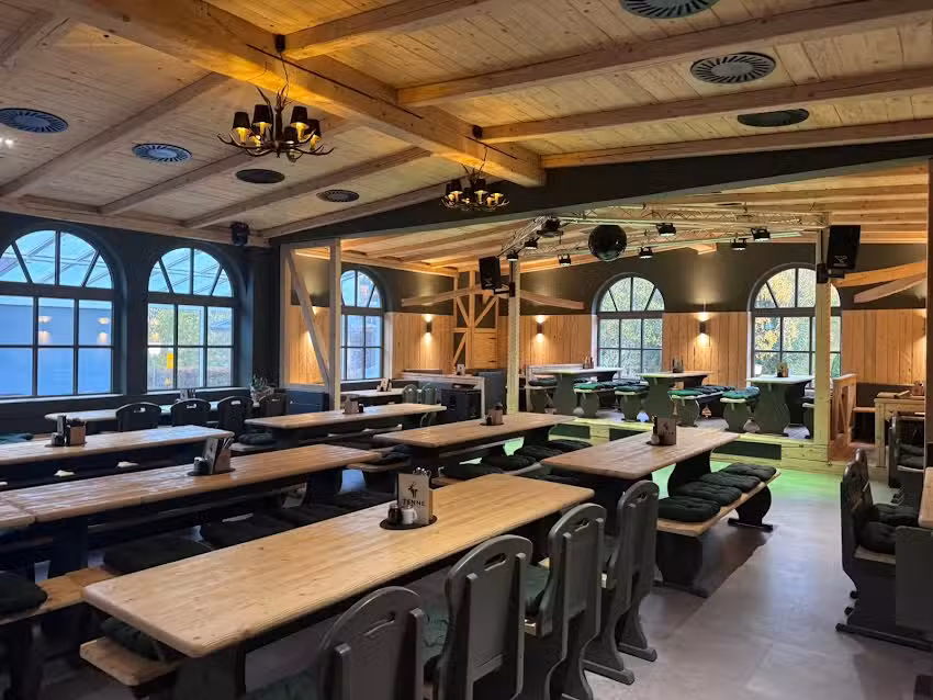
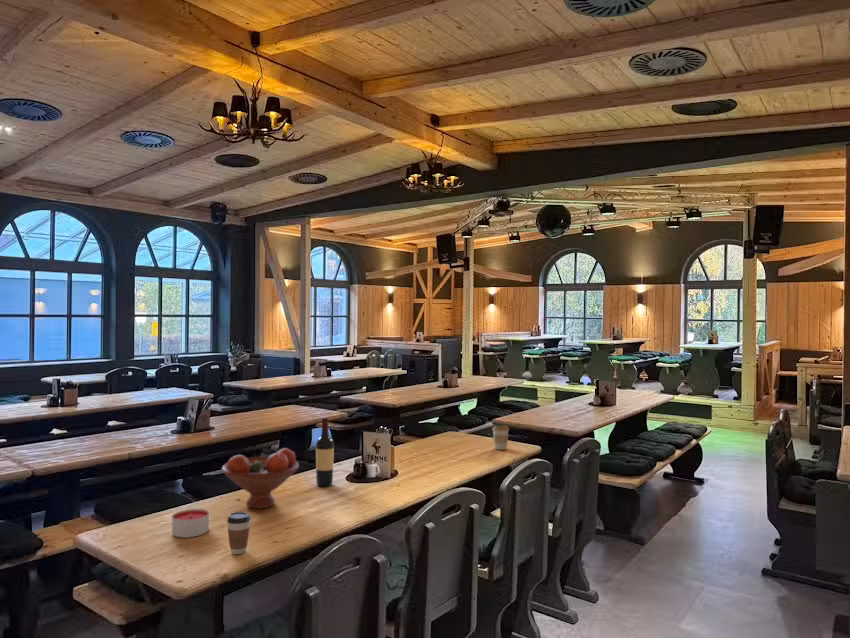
+ coffee cup [491,425,510,451]
+ coffee cup [226,511,252,555]
+ candle [171,508,210,538]
+ fruit bowl [220,447,300,509]
+ wine bottle [315,416,335,487]
